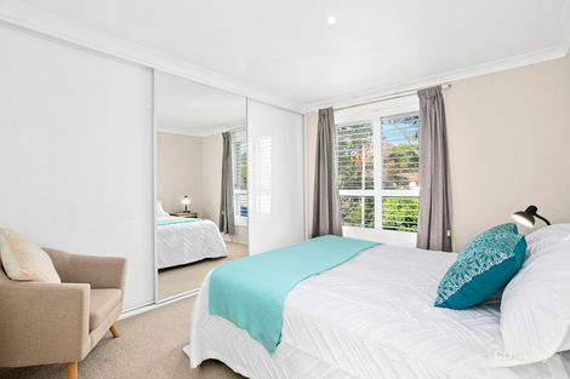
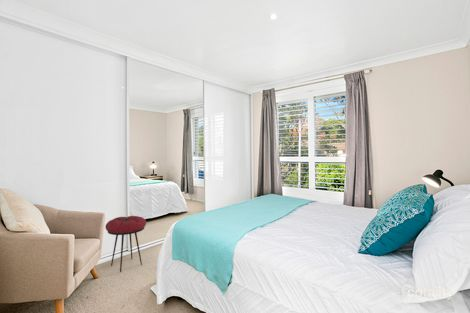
+ stool [105,215,147,273]
